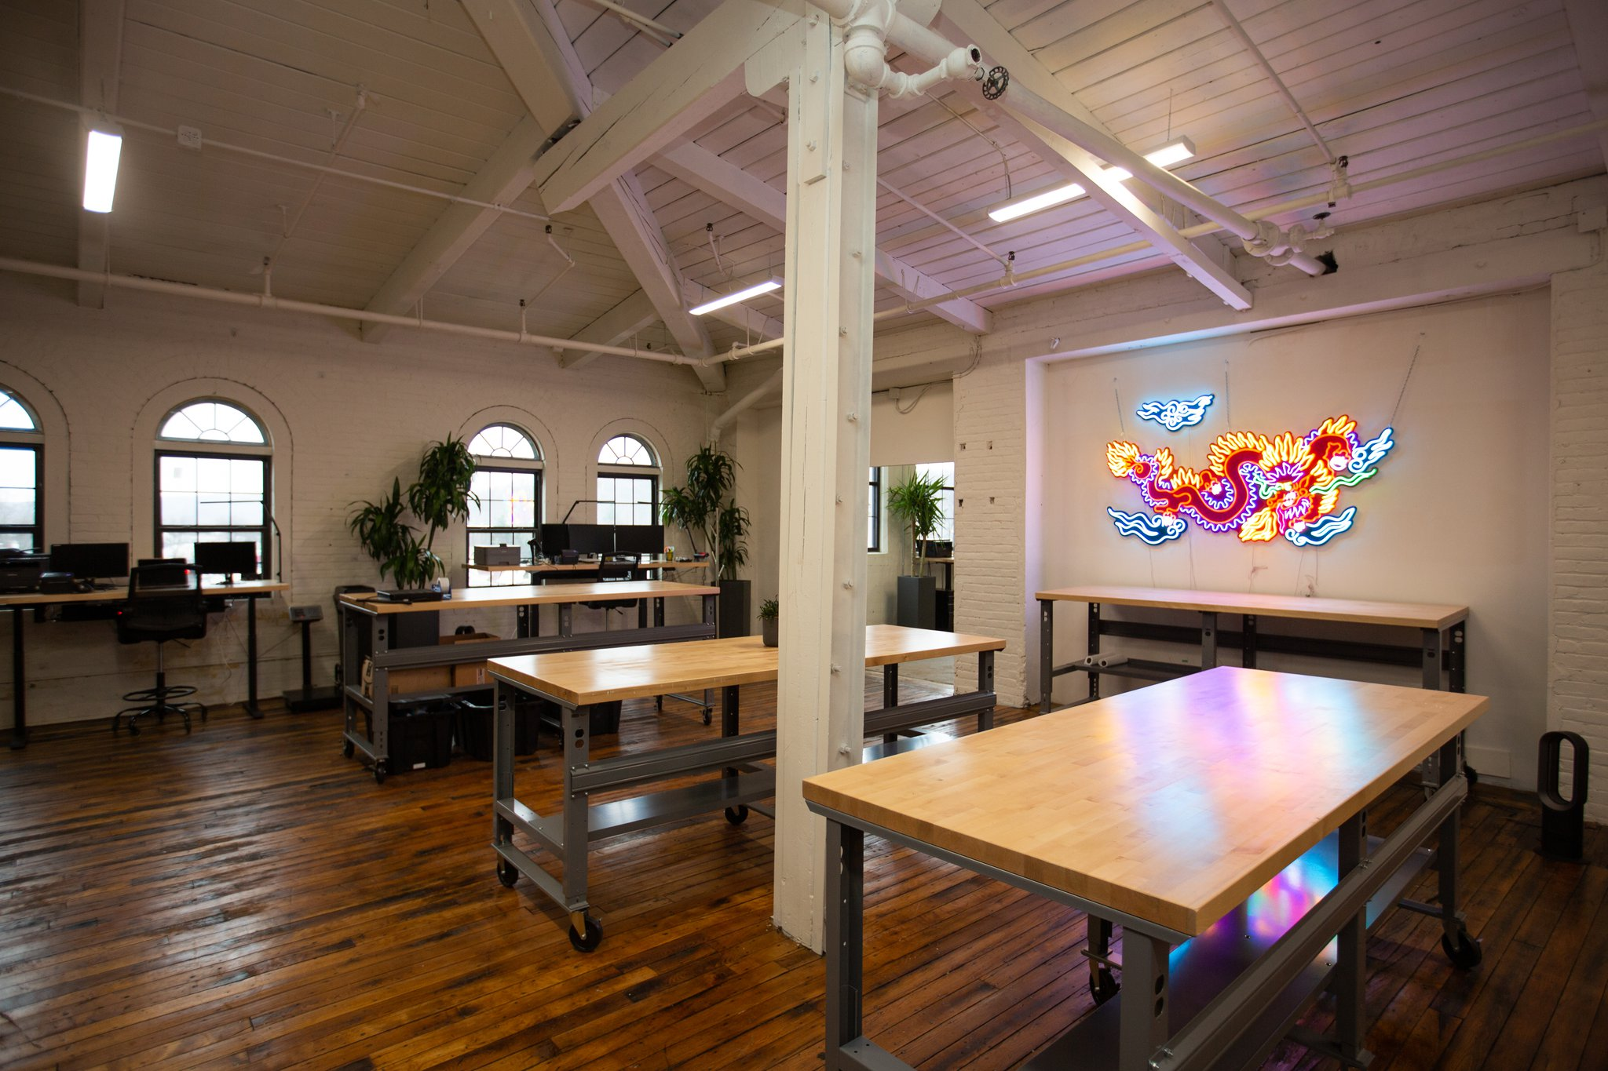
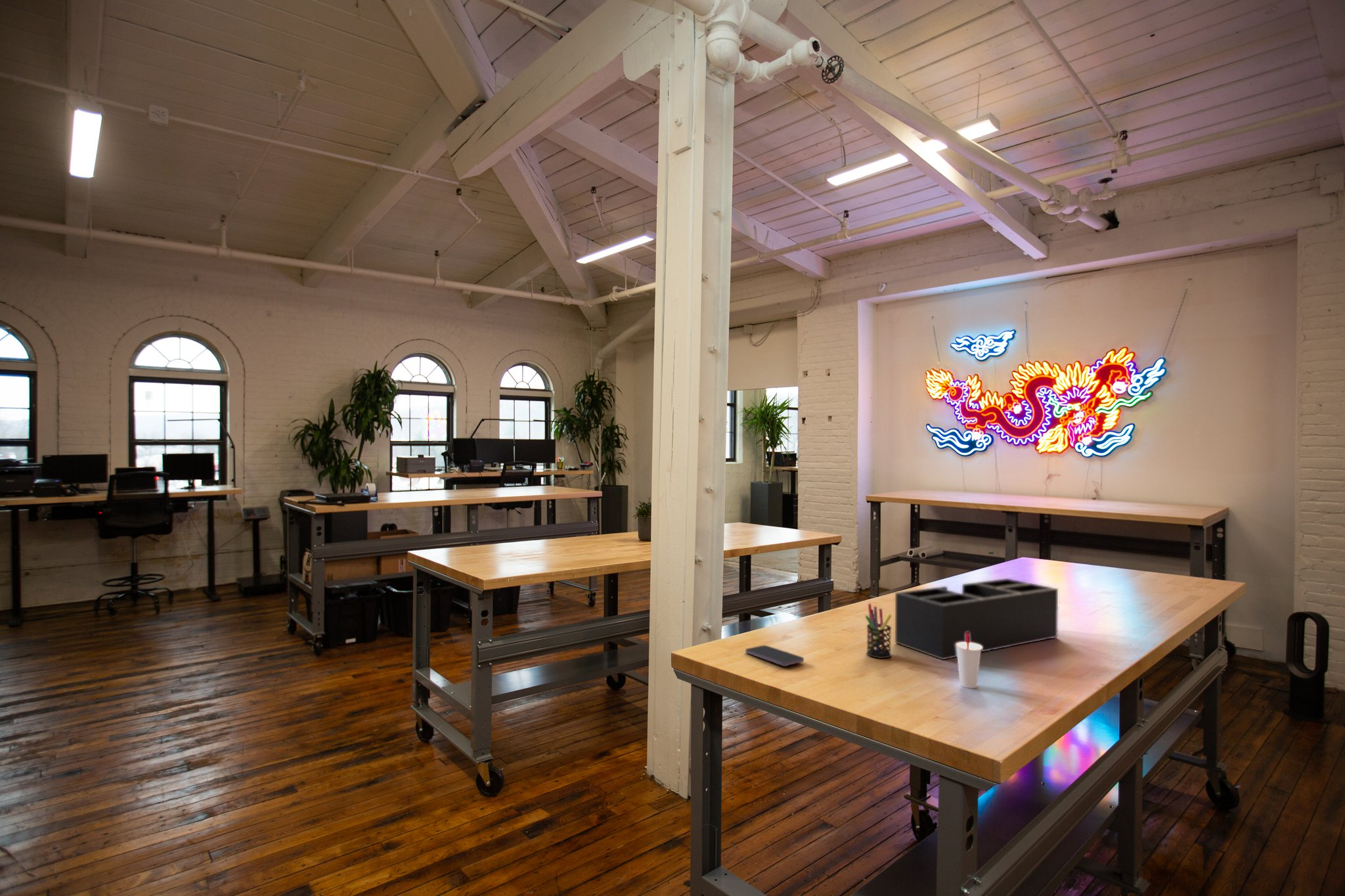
+ smartphone [745,645,805,667]
+ desk organizer [894,578,1059,660]
+ cup [956,632,982,689]
+ pen holder [864,603,893,659]
